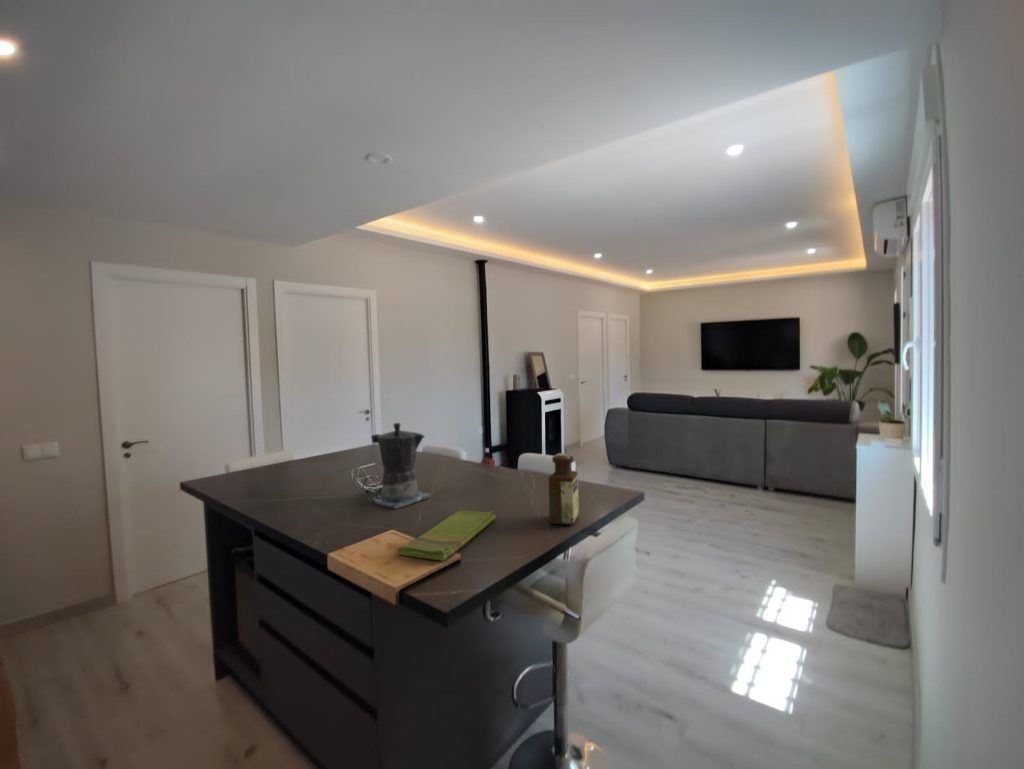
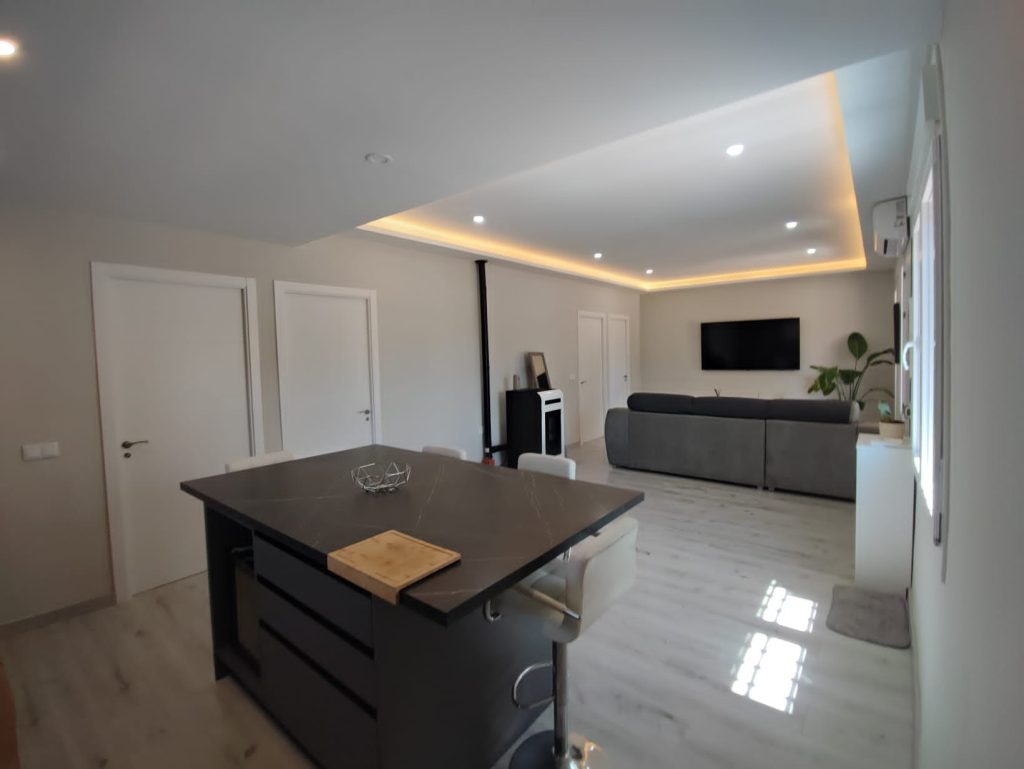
- coffee maker [370,422,432,510]
- bottle [548,452,580,526]
- dish towel [396,510,497,562]
